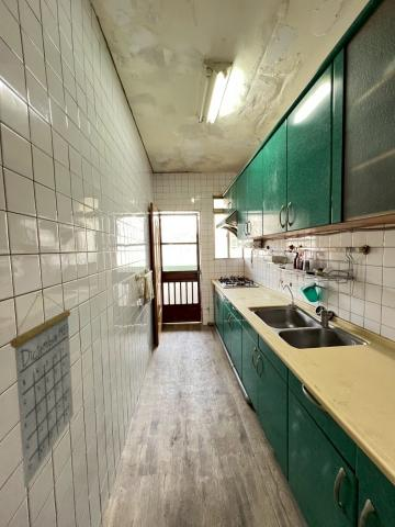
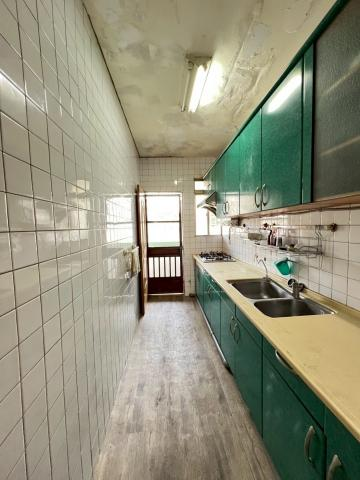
- calendar [9,291,75,490]
